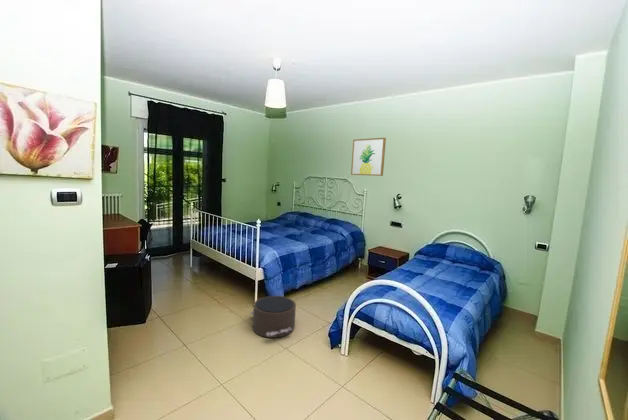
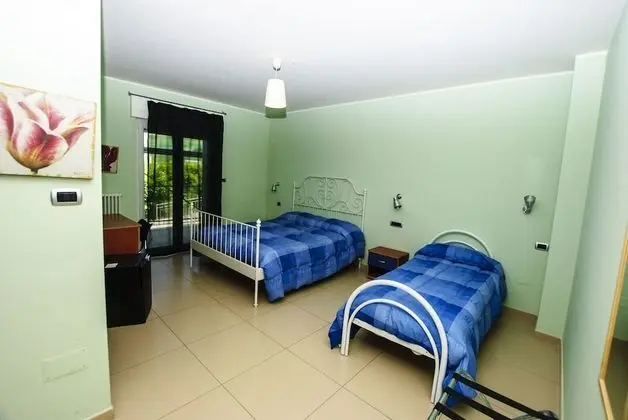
- pouf [249,295,297,339]
- wall art [350,137,387,177]
